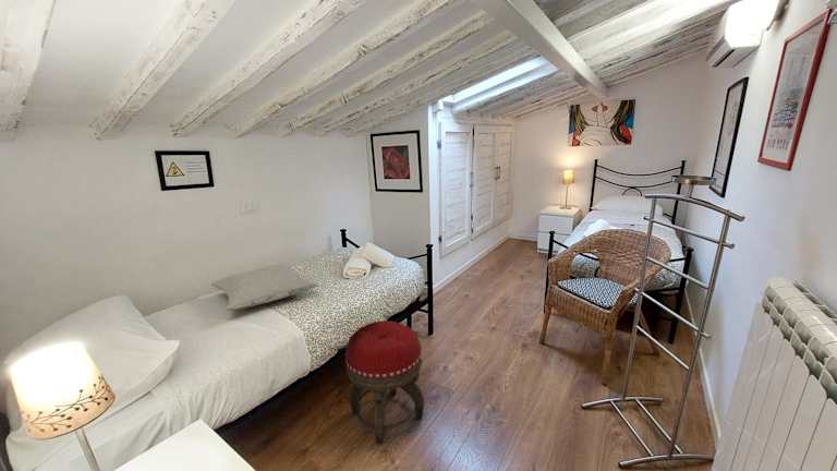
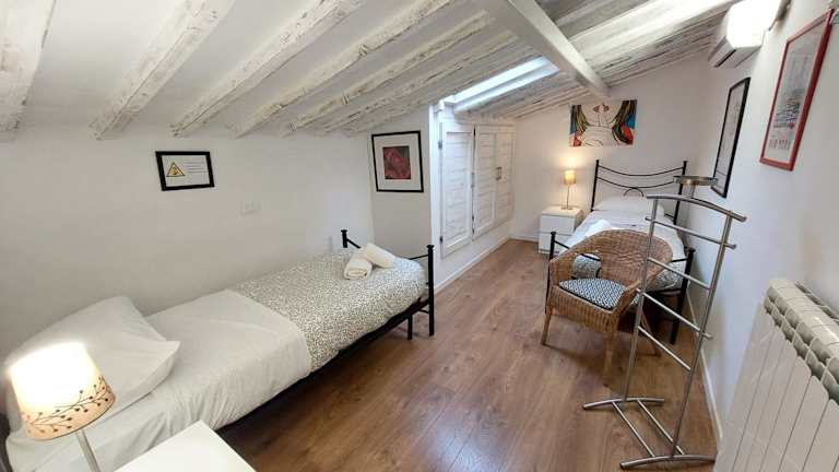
- footstool [344,319,425,445]
- pillow [209,264,319,312]
